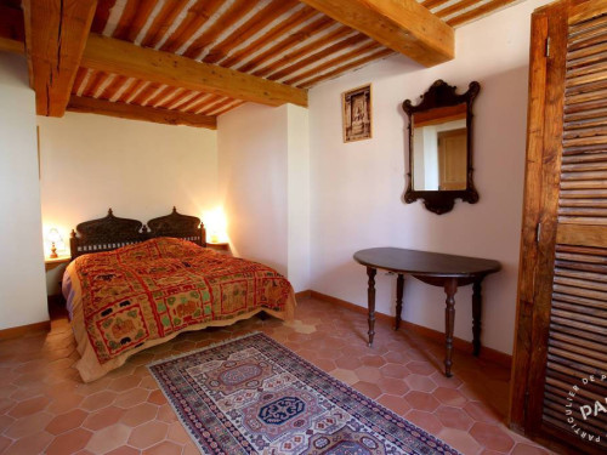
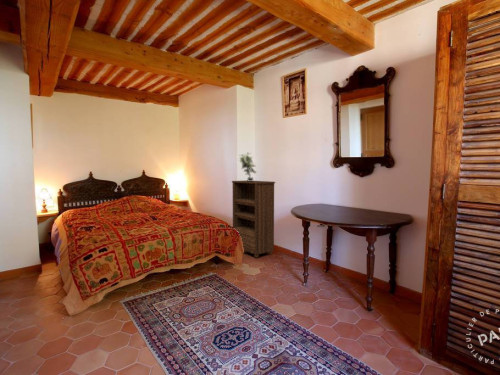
+ potted plant [238,152,258,181]
+ bookshelf [231,180,276,259]
